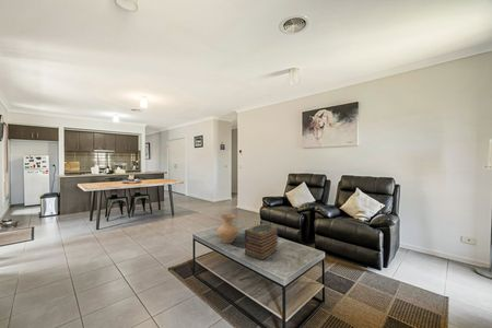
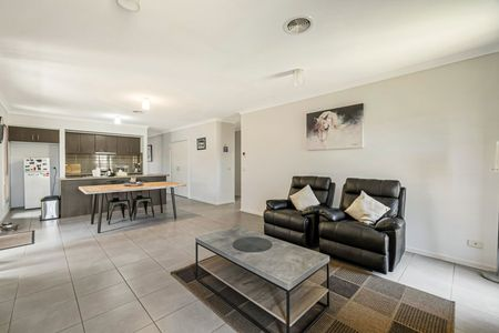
- vase [216,213,239,244]
- book stack [244,222,280,261]
